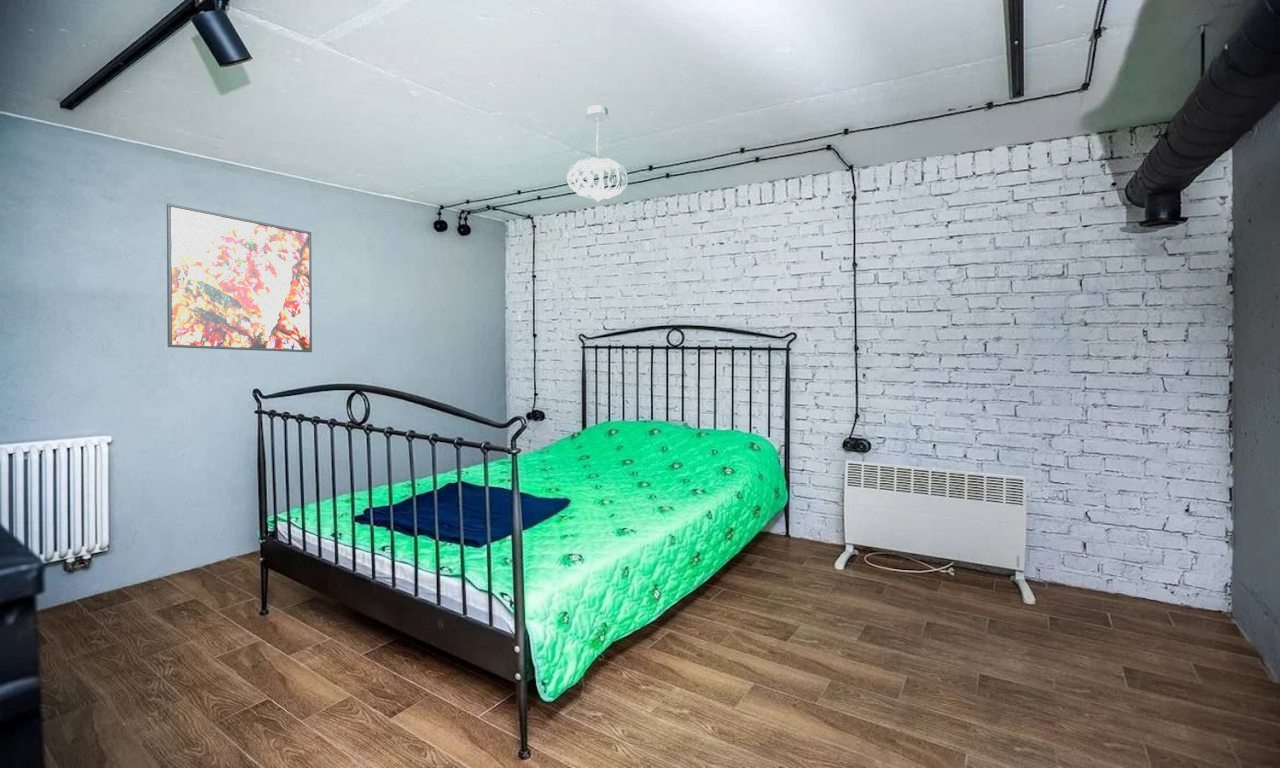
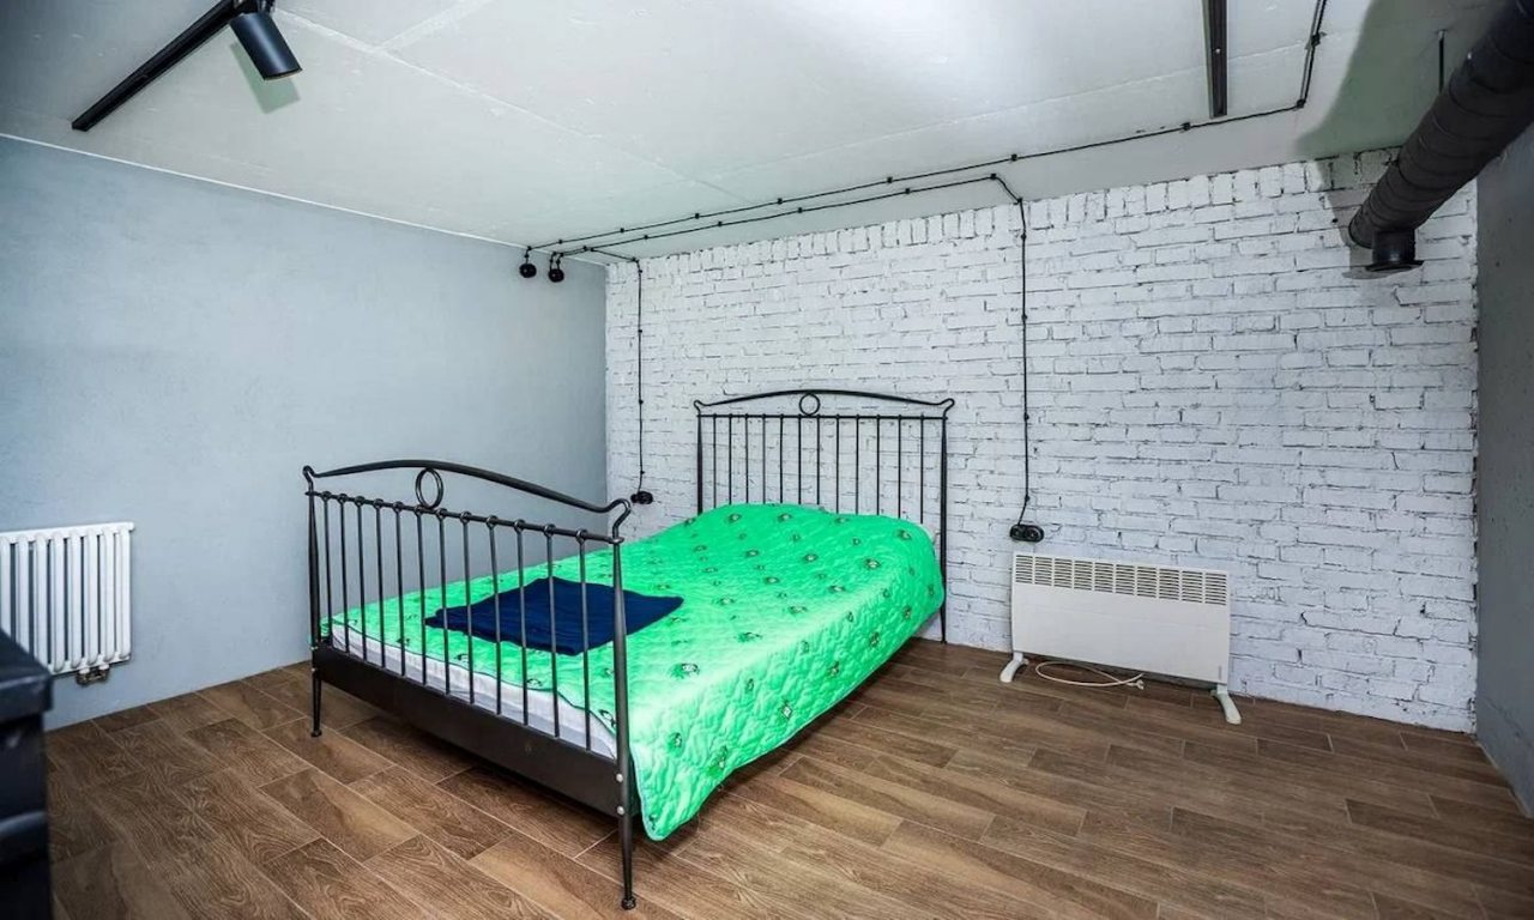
- pendant light [566,104,629,202]
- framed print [166,203,313,353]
